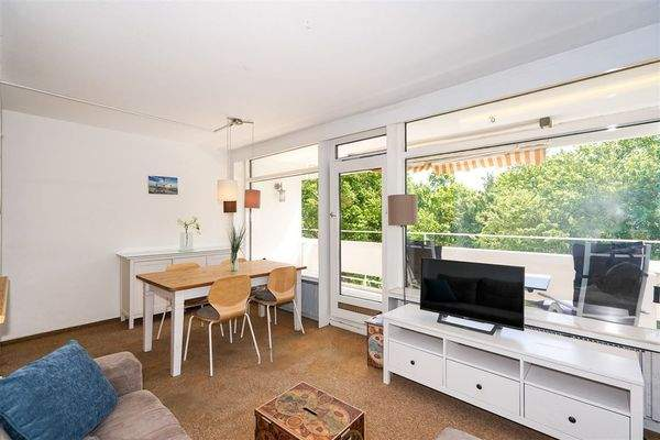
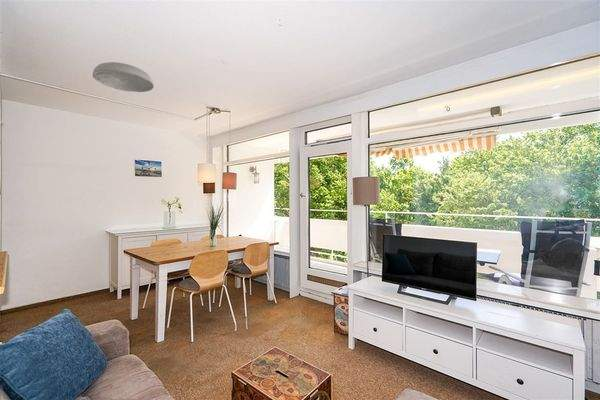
+ ceiling light [92,61,154,93]
